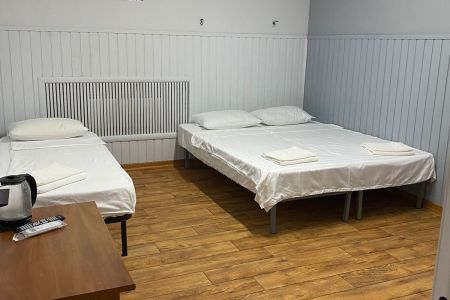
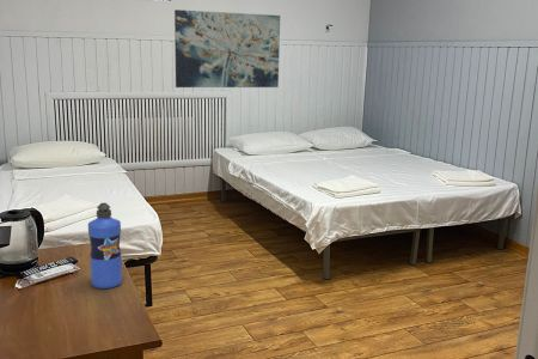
+ wall art [173,8,281,89]
+ water bottle [87,202,123,290]
